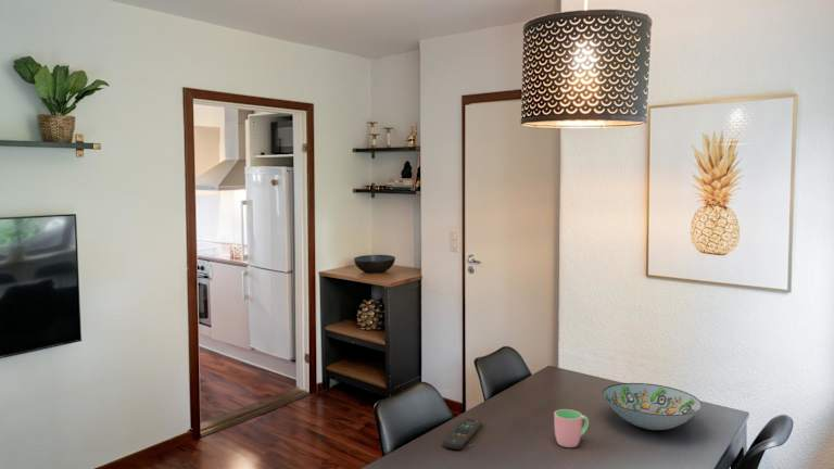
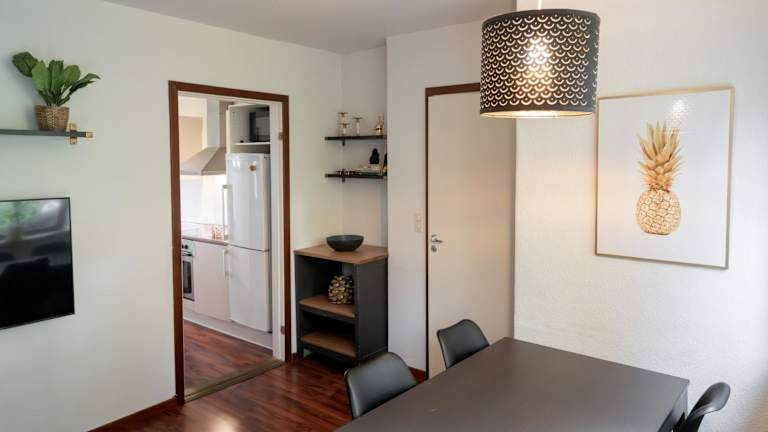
- cup [553,408,590,448]
- remote control [442,418,483,451]
- decorative bowl [602,382,703,431]
